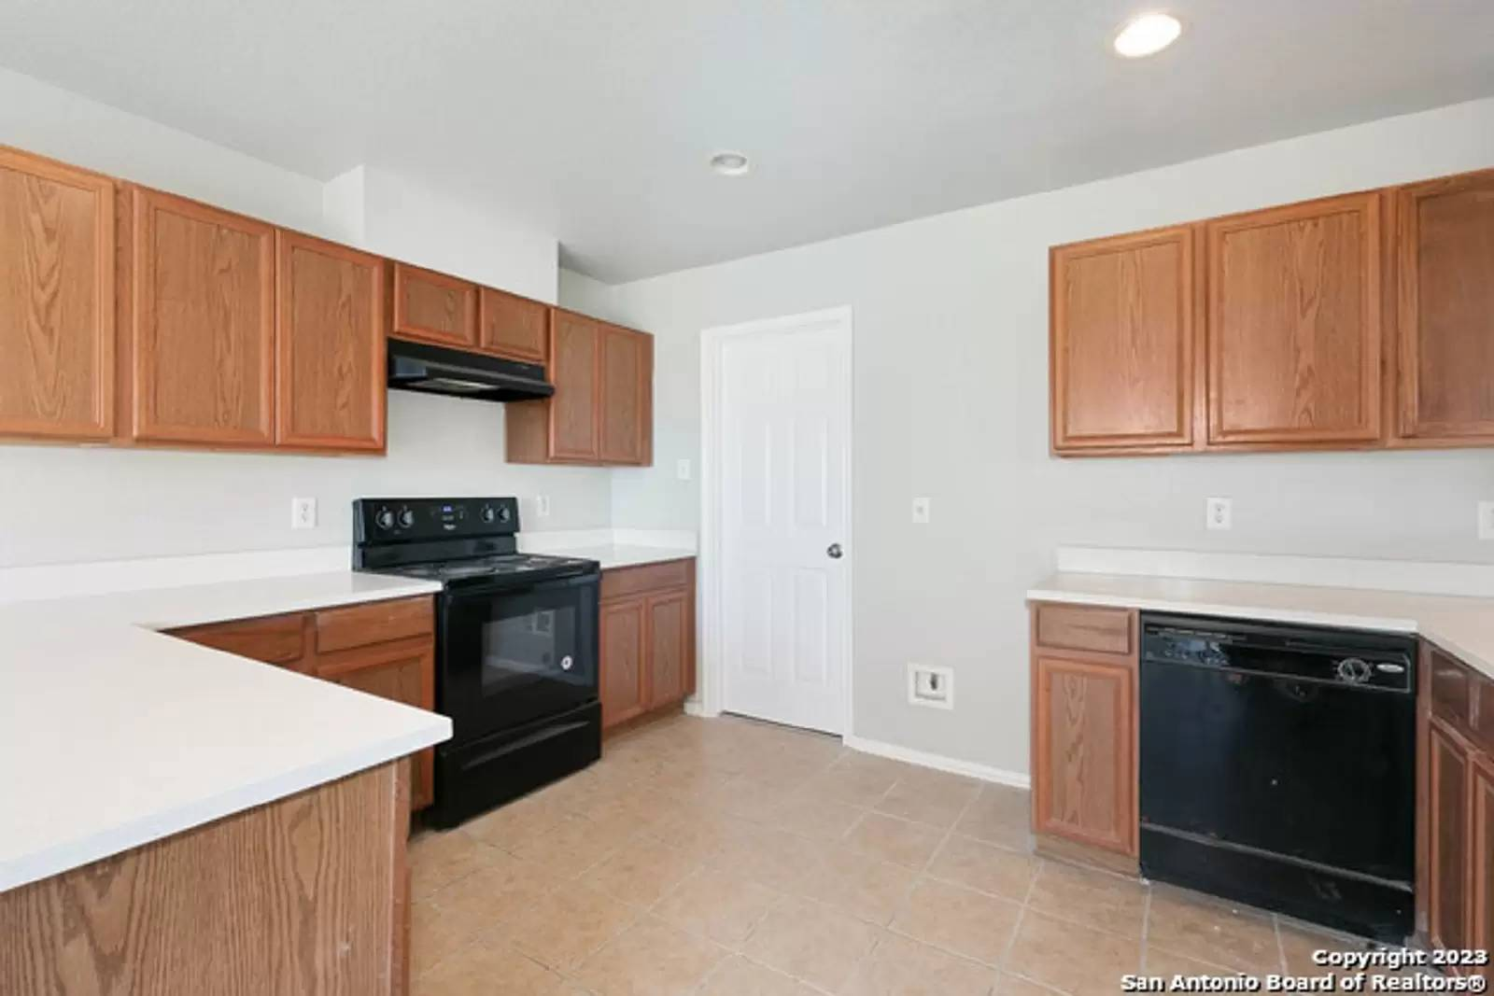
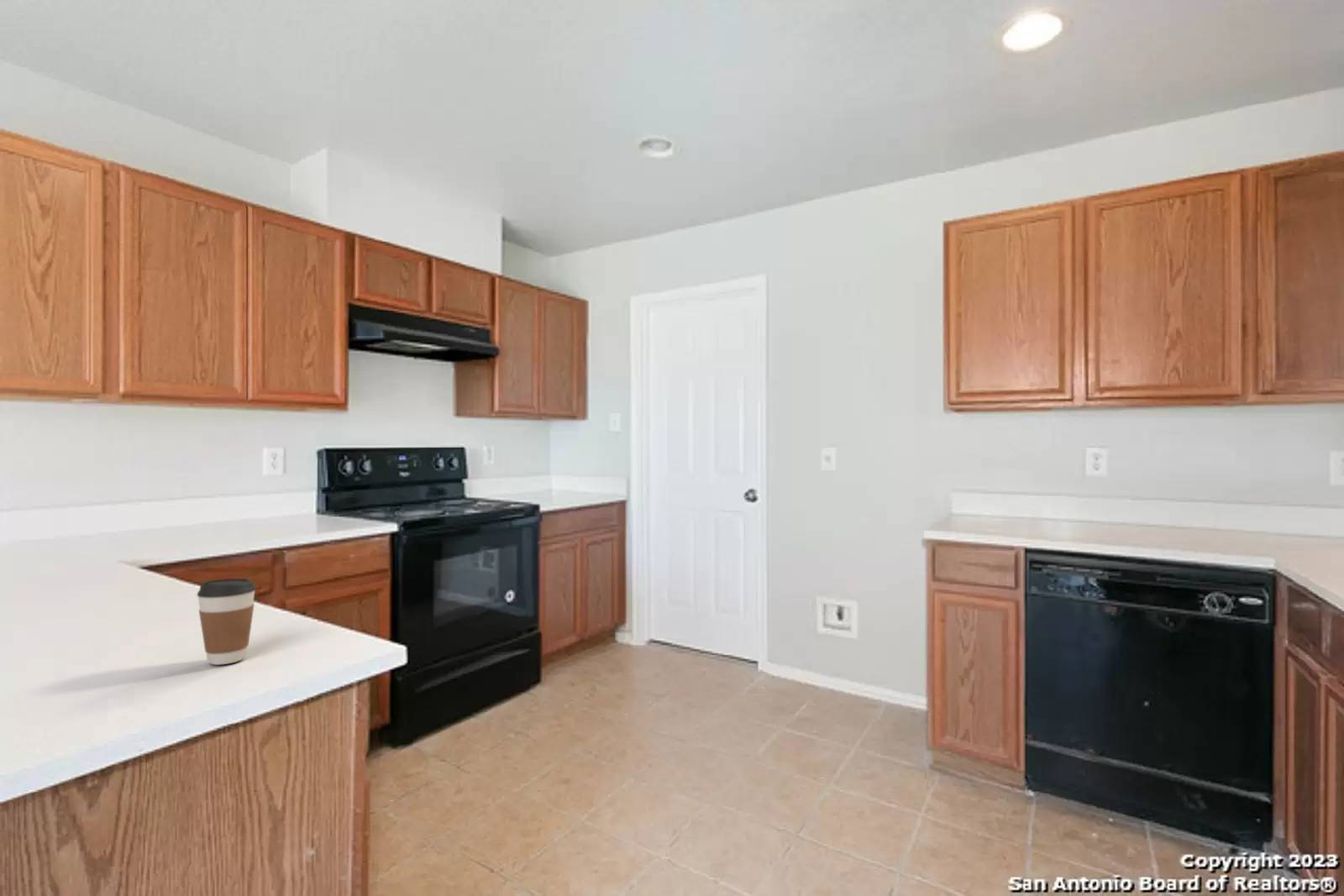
+ coffee cup [196,578,257,666]
